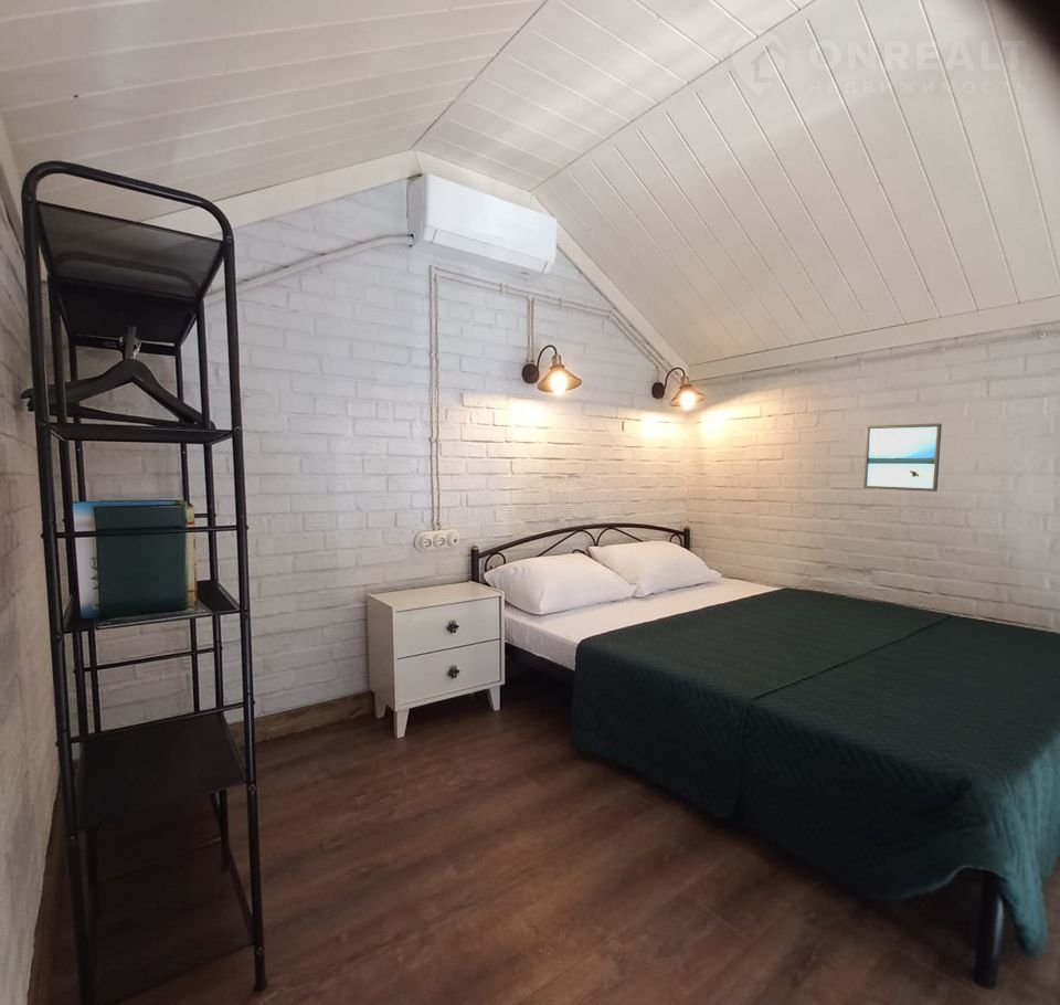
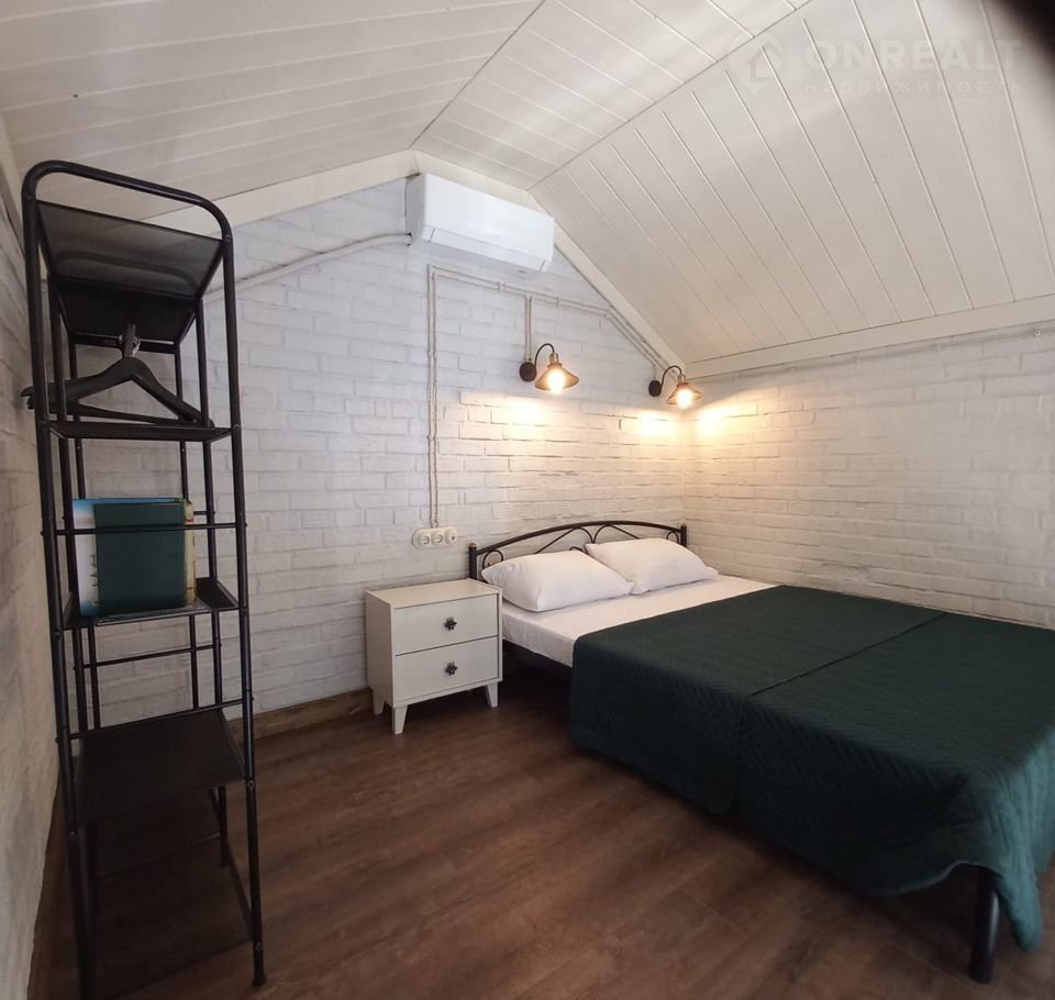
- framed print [862,423,943,493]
